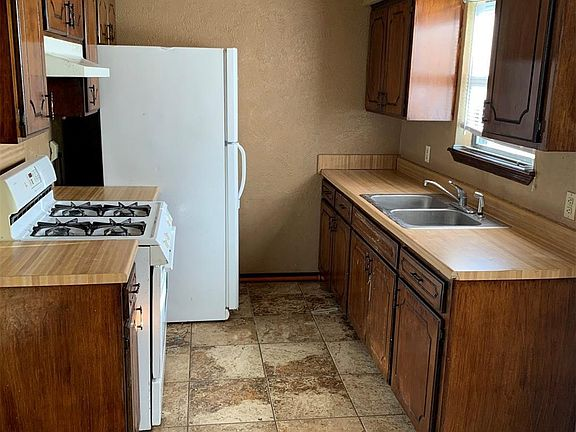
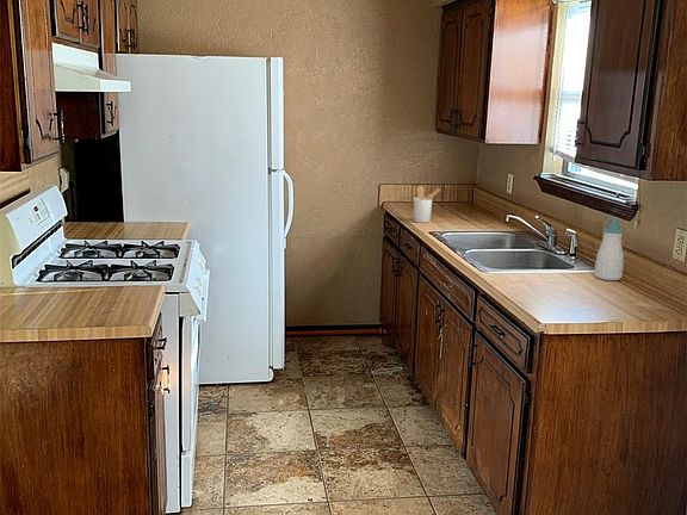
+ utensil holder [413,185,441,224]
+ soap bottle [593,216,625,281]
